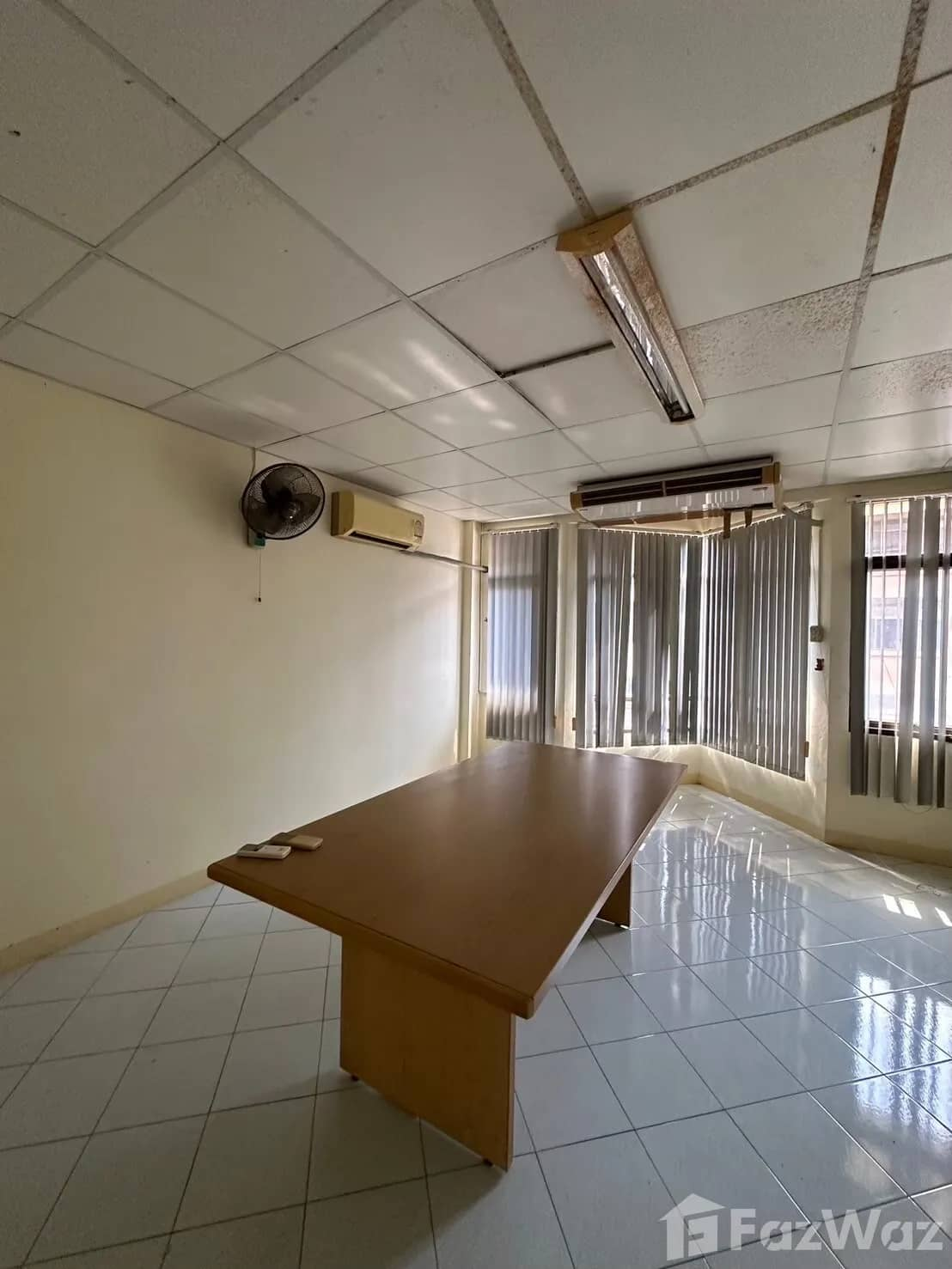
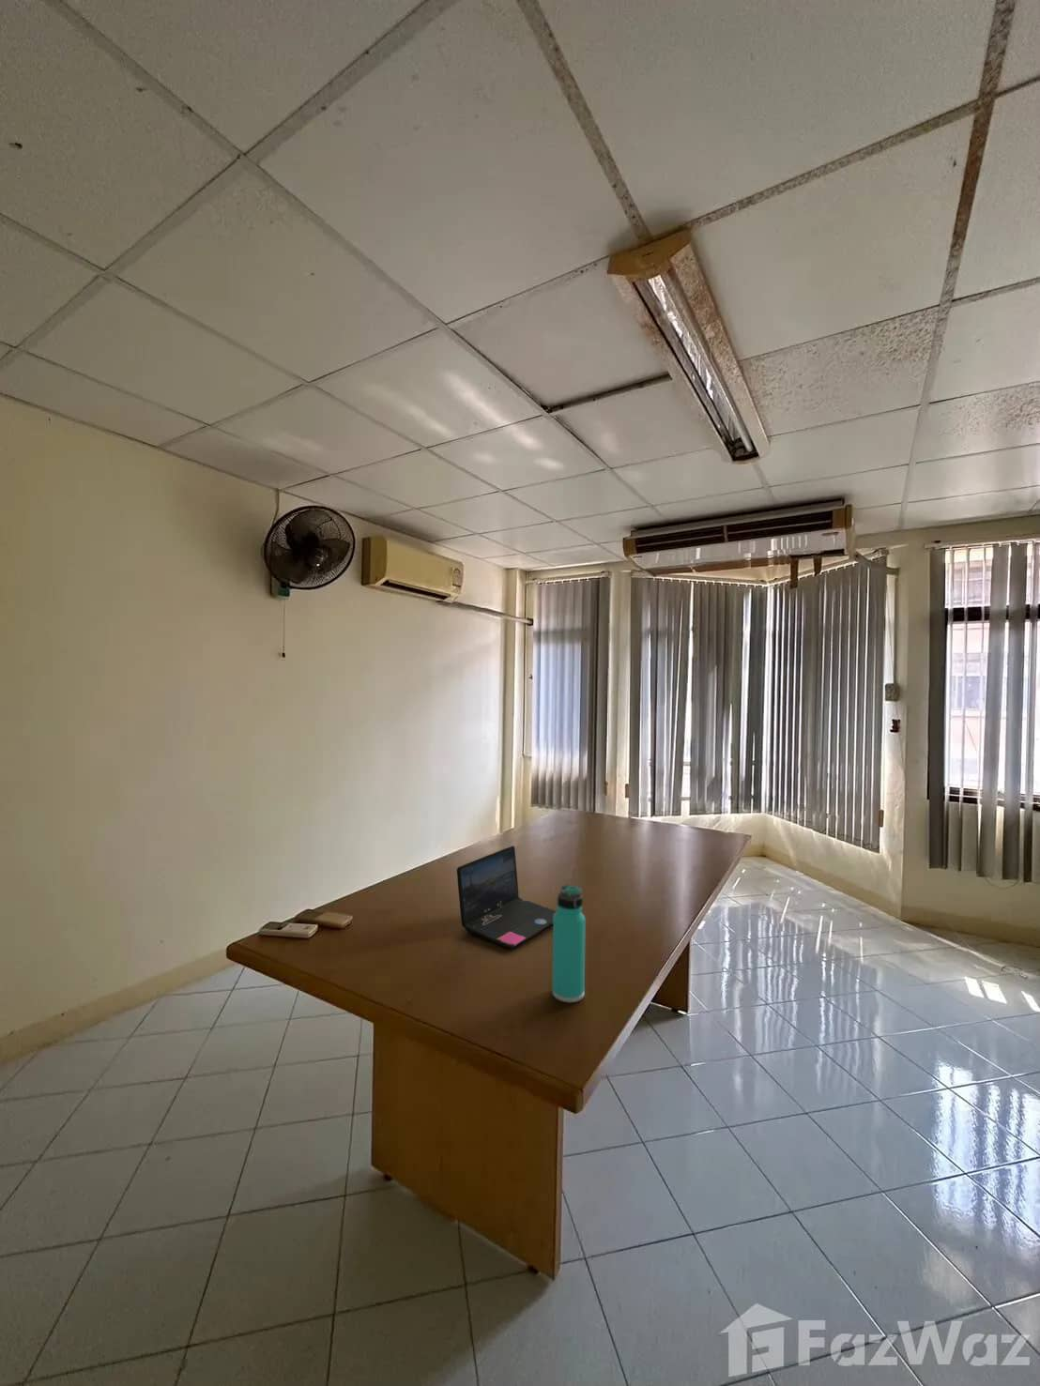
+ laptop [457,845,557,949]
+ thermos bottle [552,884,586,1003]
